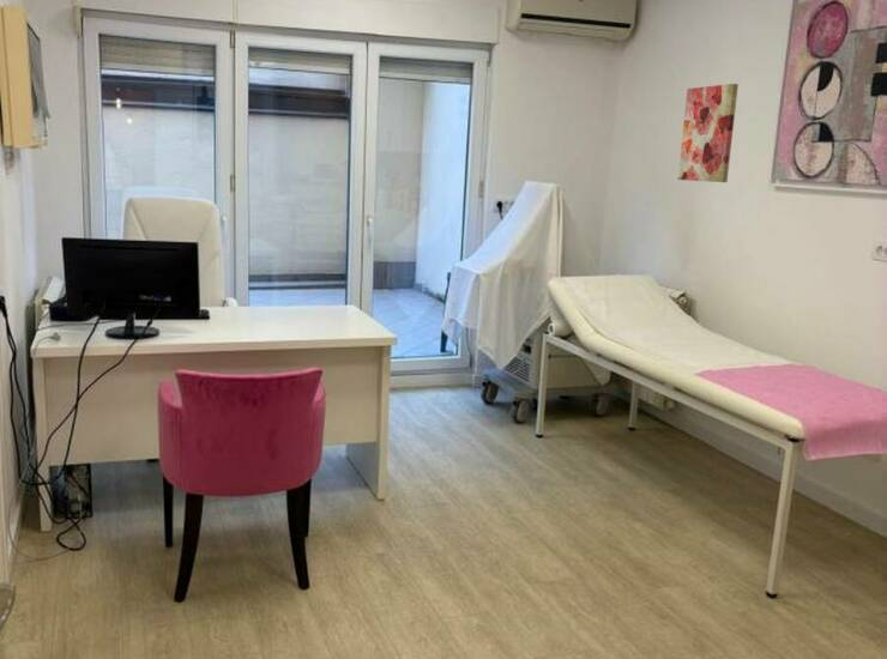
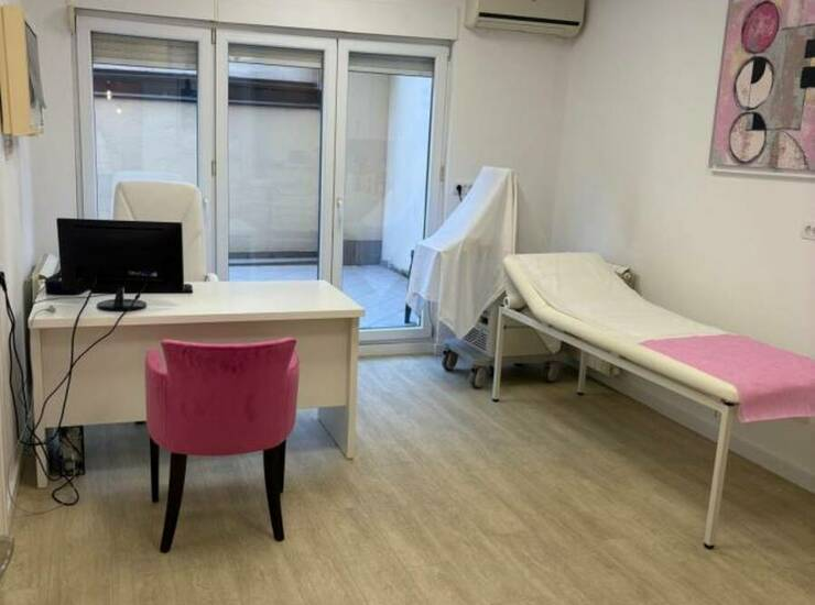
- wall art [677,83,740,183]
